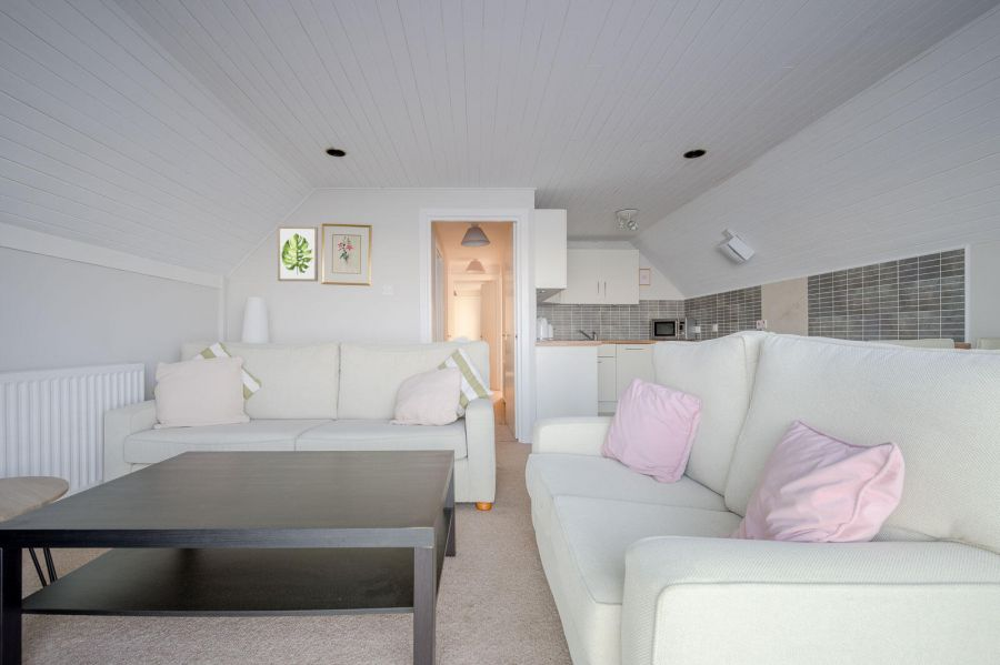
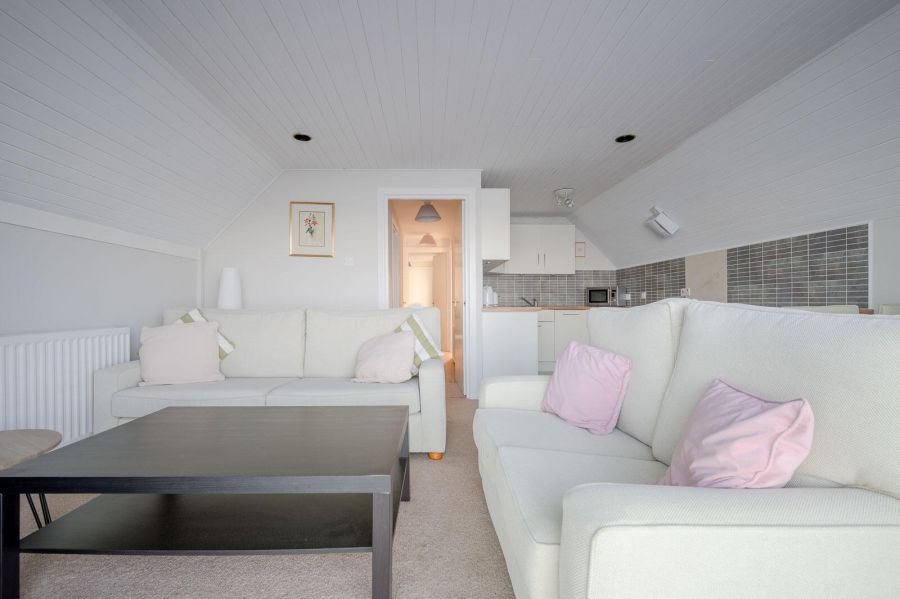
- wall art [277,225,319,282]
